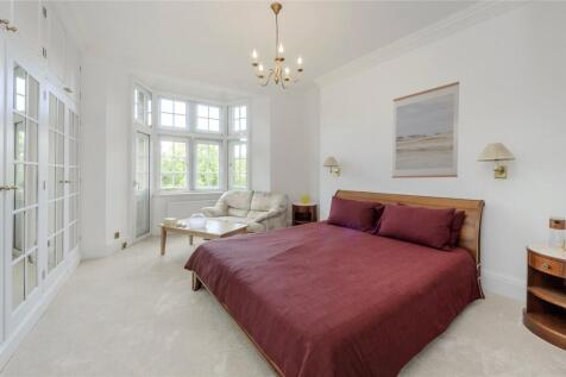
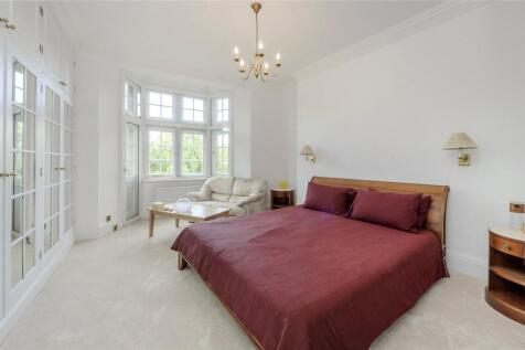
- wall art [391,81,460,180]
